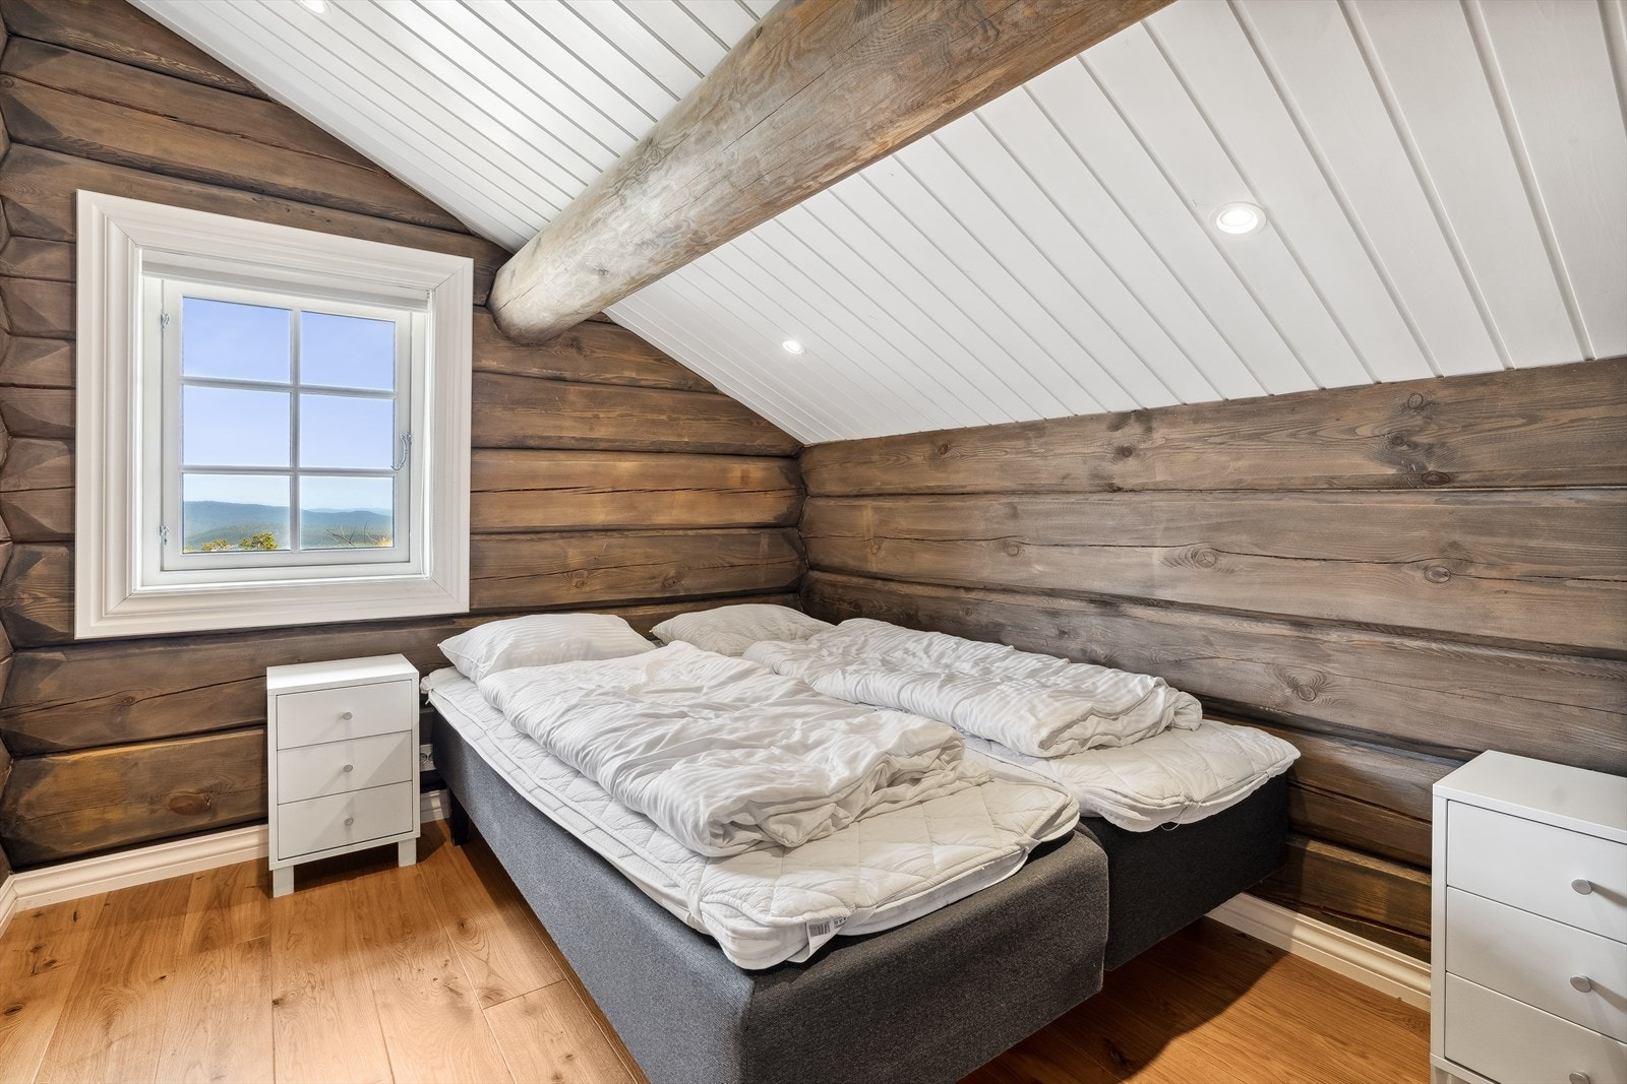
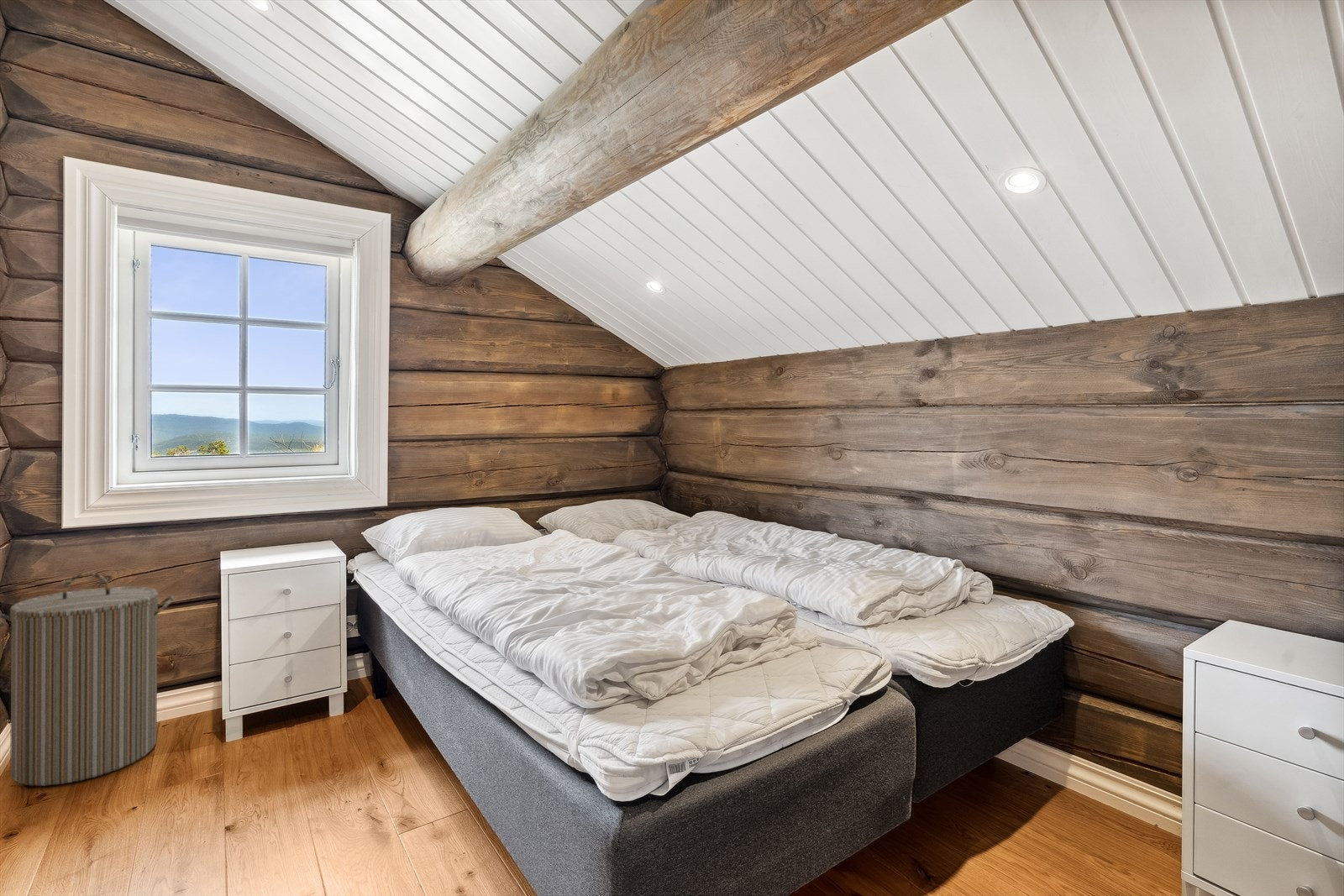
+ laundry hamper [0,572,176,787]
